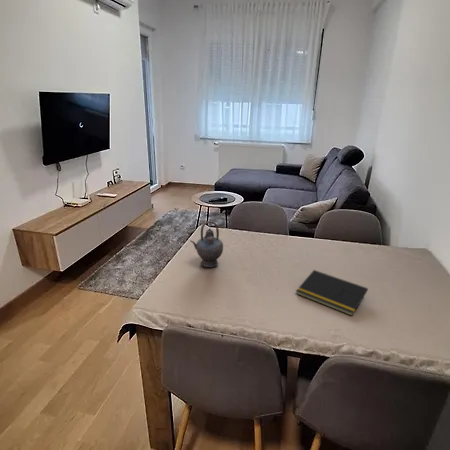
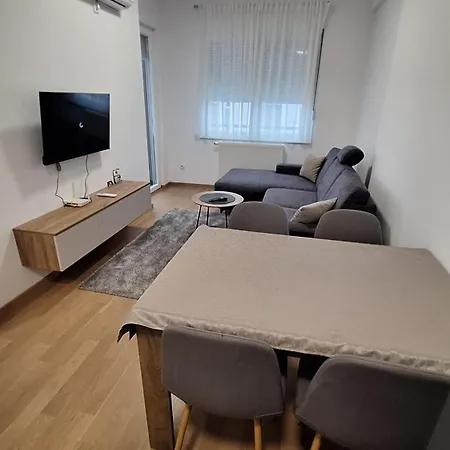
- notepad [295,269,369,317]
- teapot [189,220,224,268]
